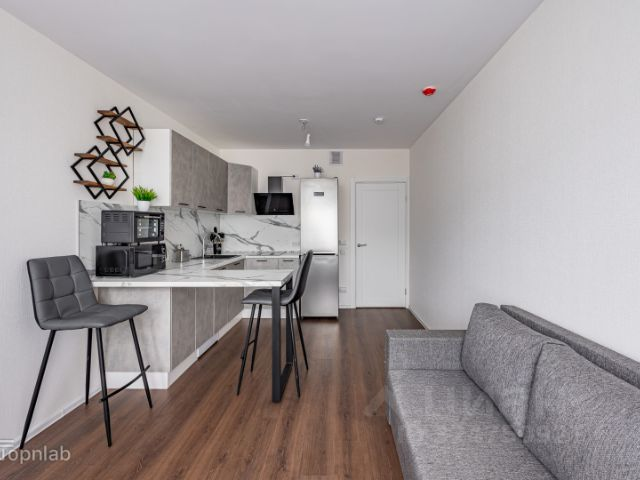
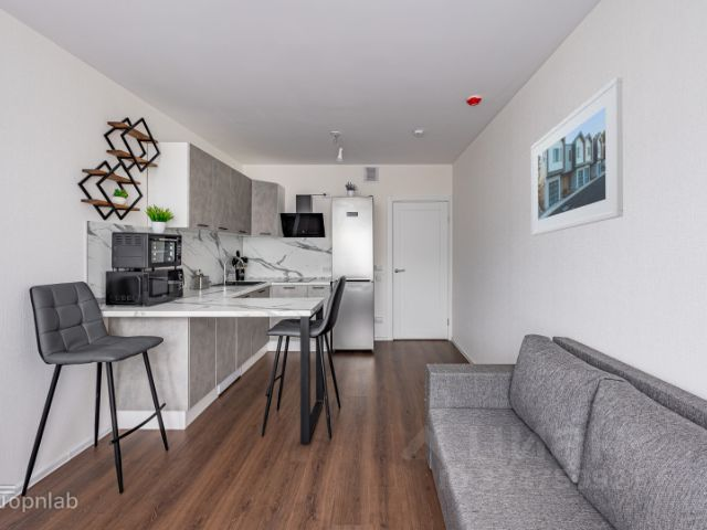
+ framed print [530,76,624,236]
